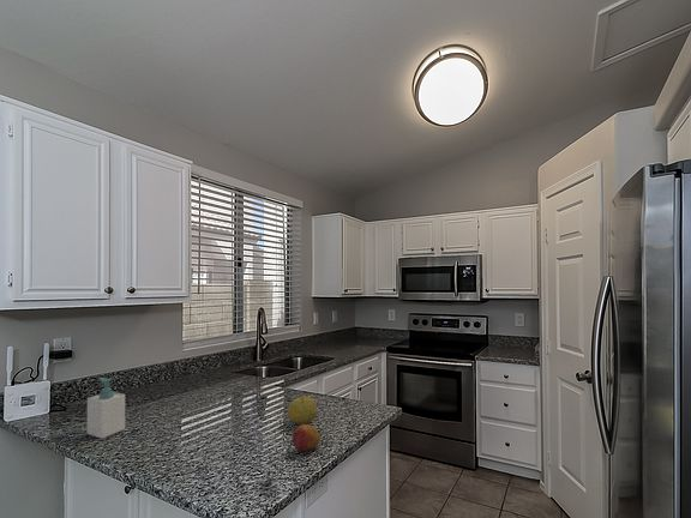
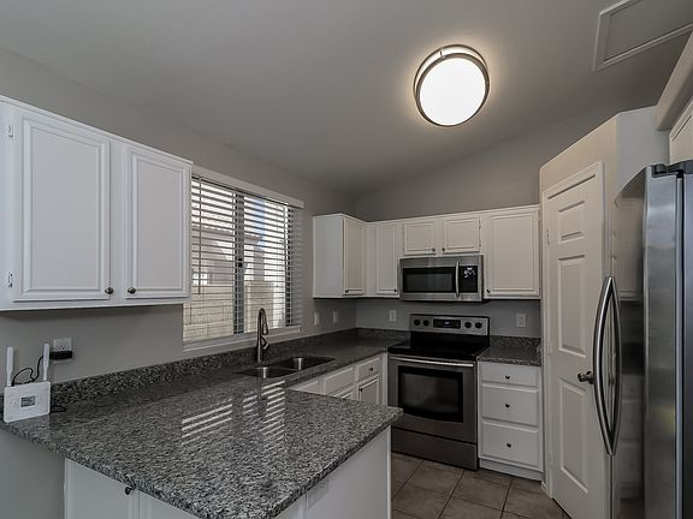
- fruit [292,423,322,452]
- fruit [287,394,318,426]
- soap bottle [86,377,126,439]
